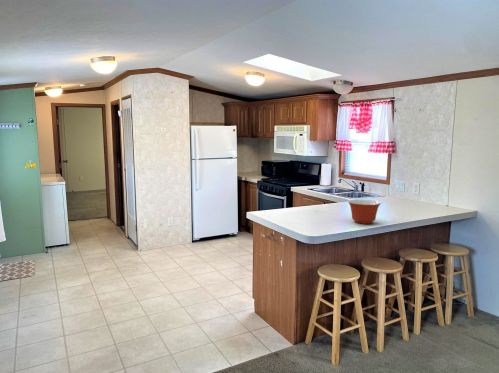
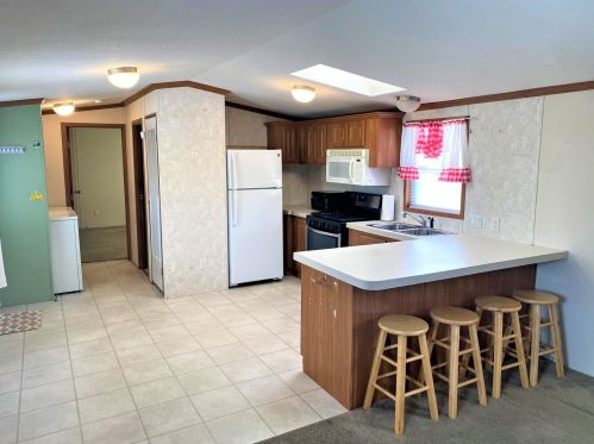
- mixing bowl [347,199,382,225]
